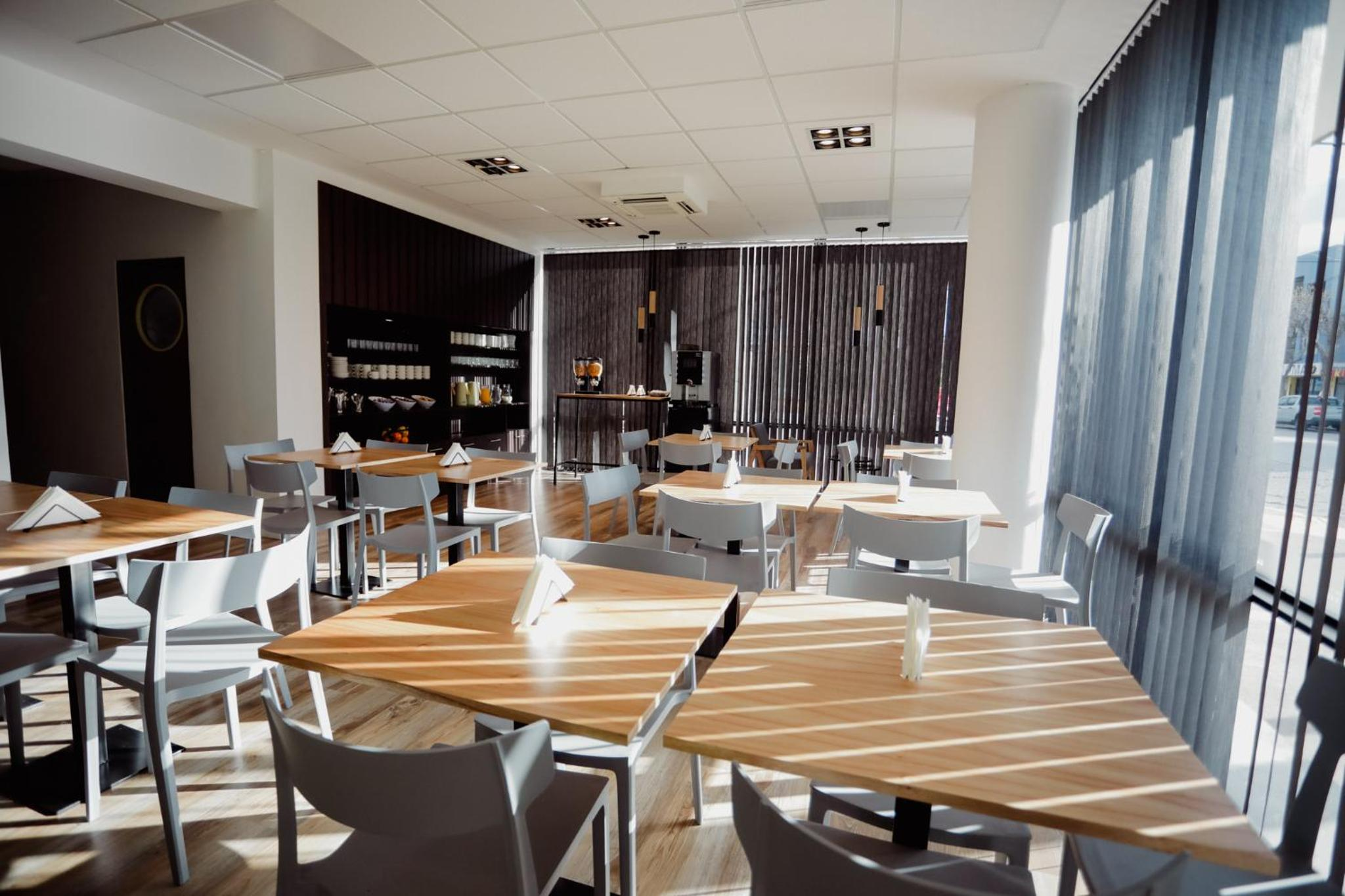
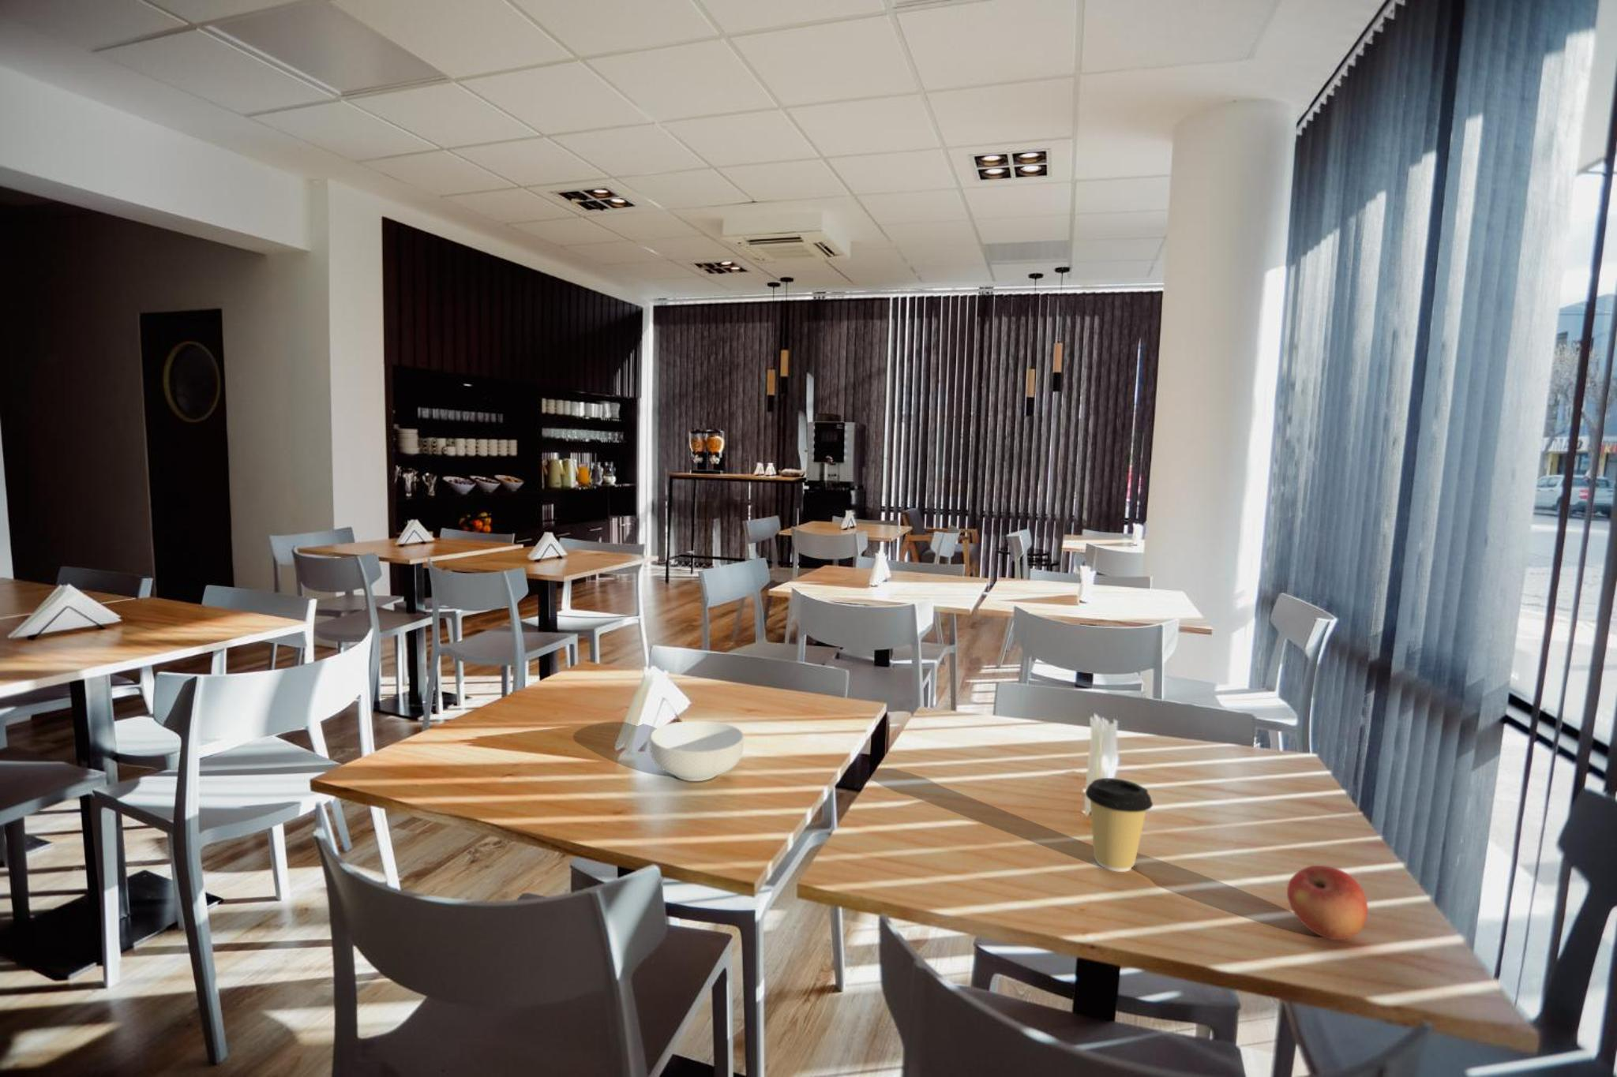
+ cereal bowl [649,720,745,783]
+ coffee cup [1084,778,1153,873]
+ apple [1286,864,1368,940]
